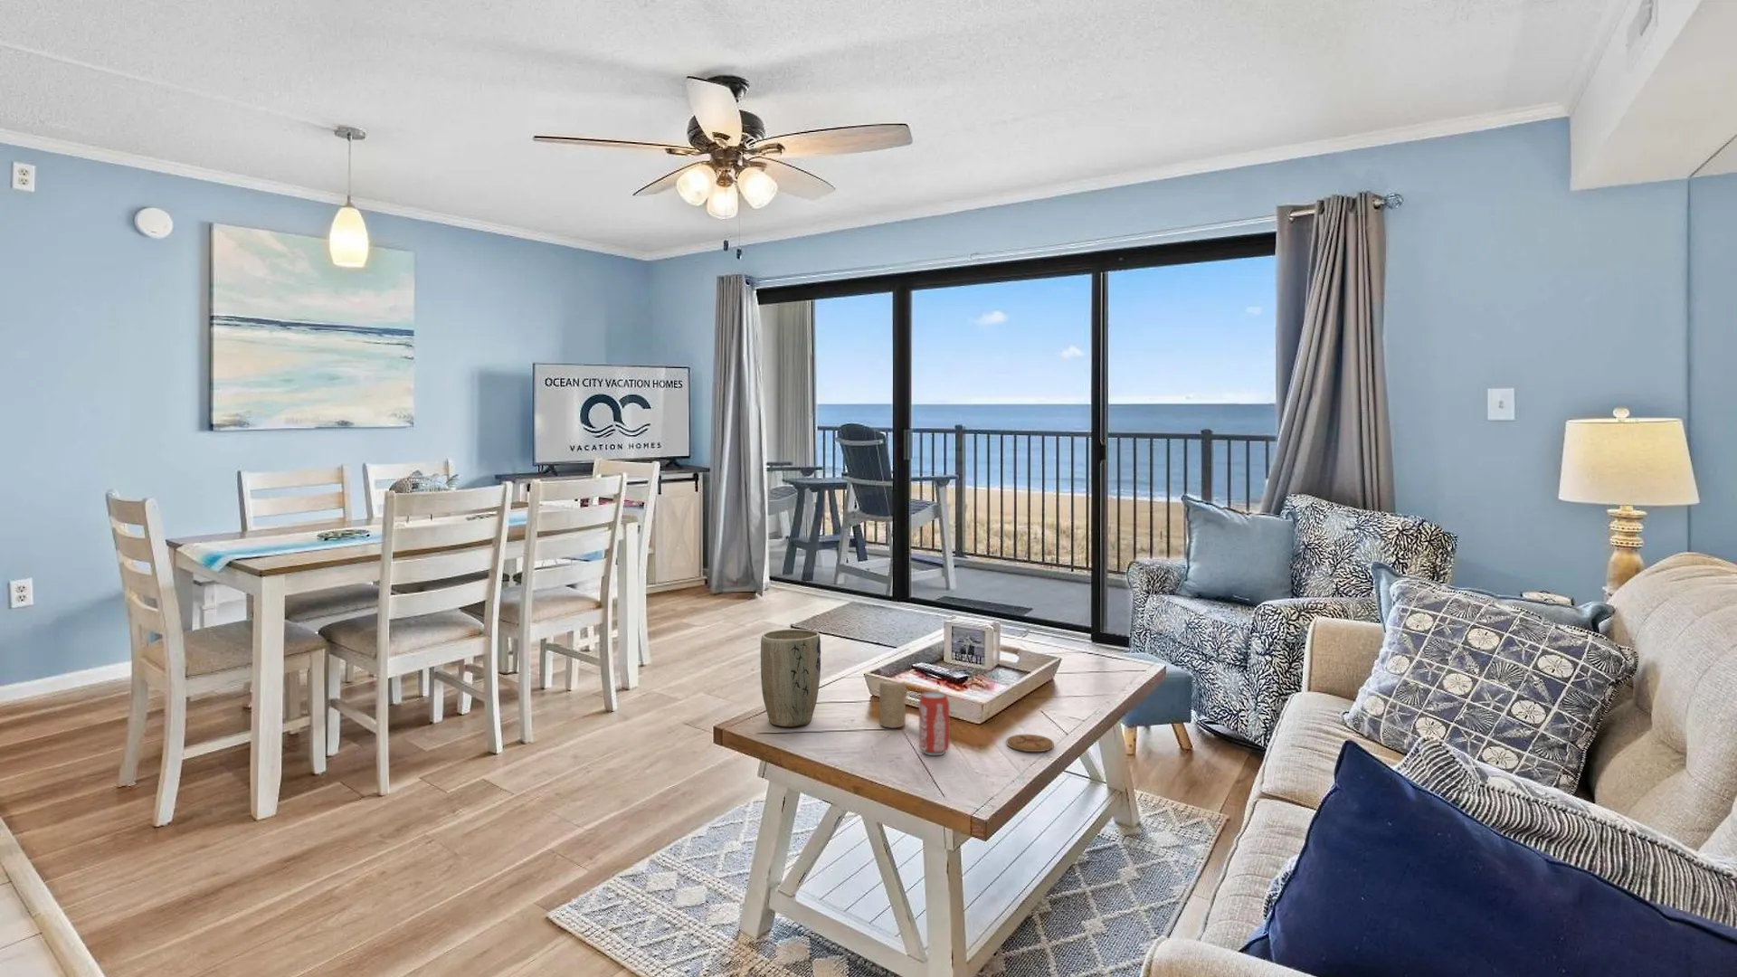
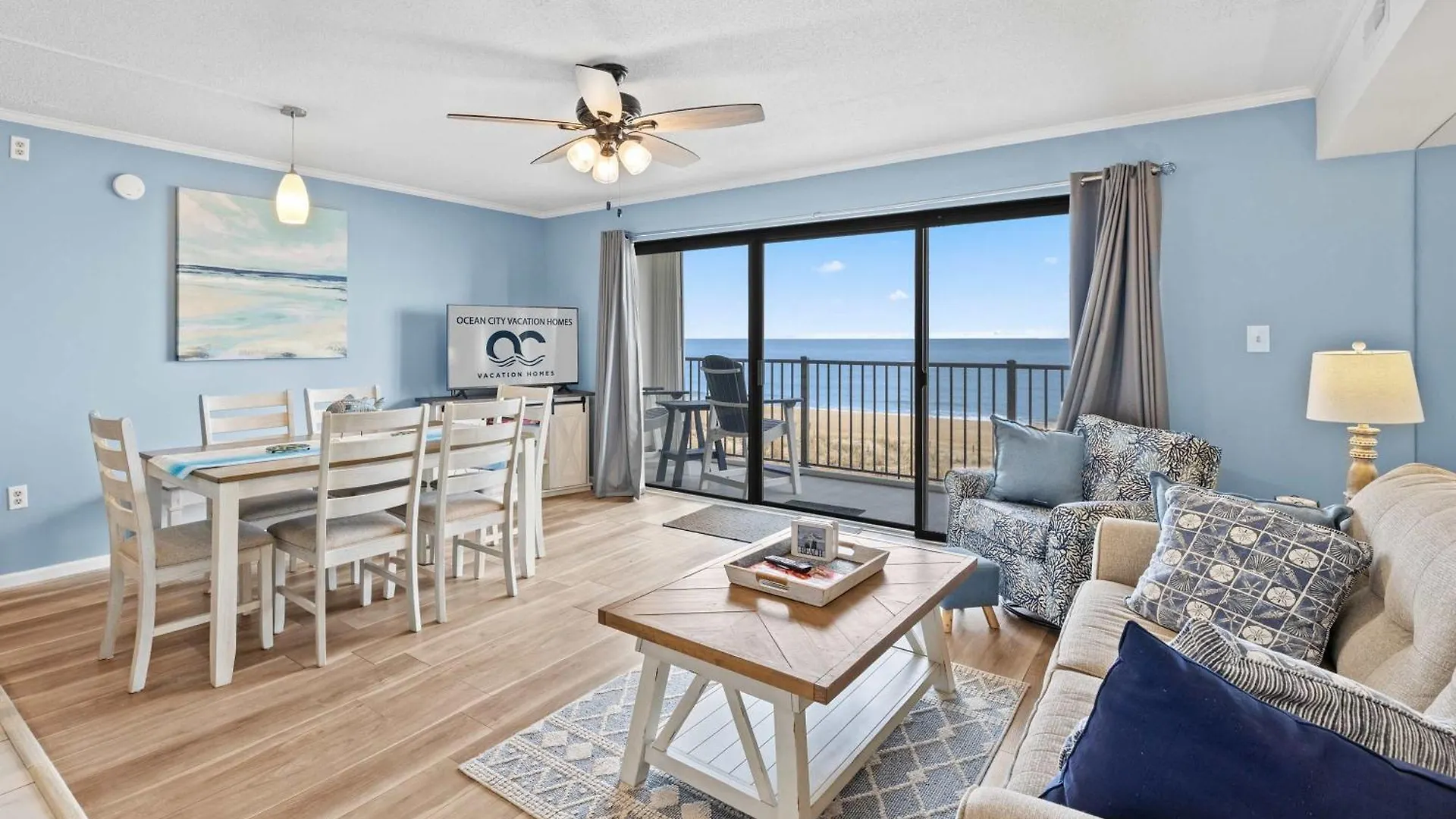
- plant pot [760,627,822,728]
- coaster [1006,734,1055,753]
- candle [878,680,908,729]
- beverage can [919,691,950,756]
